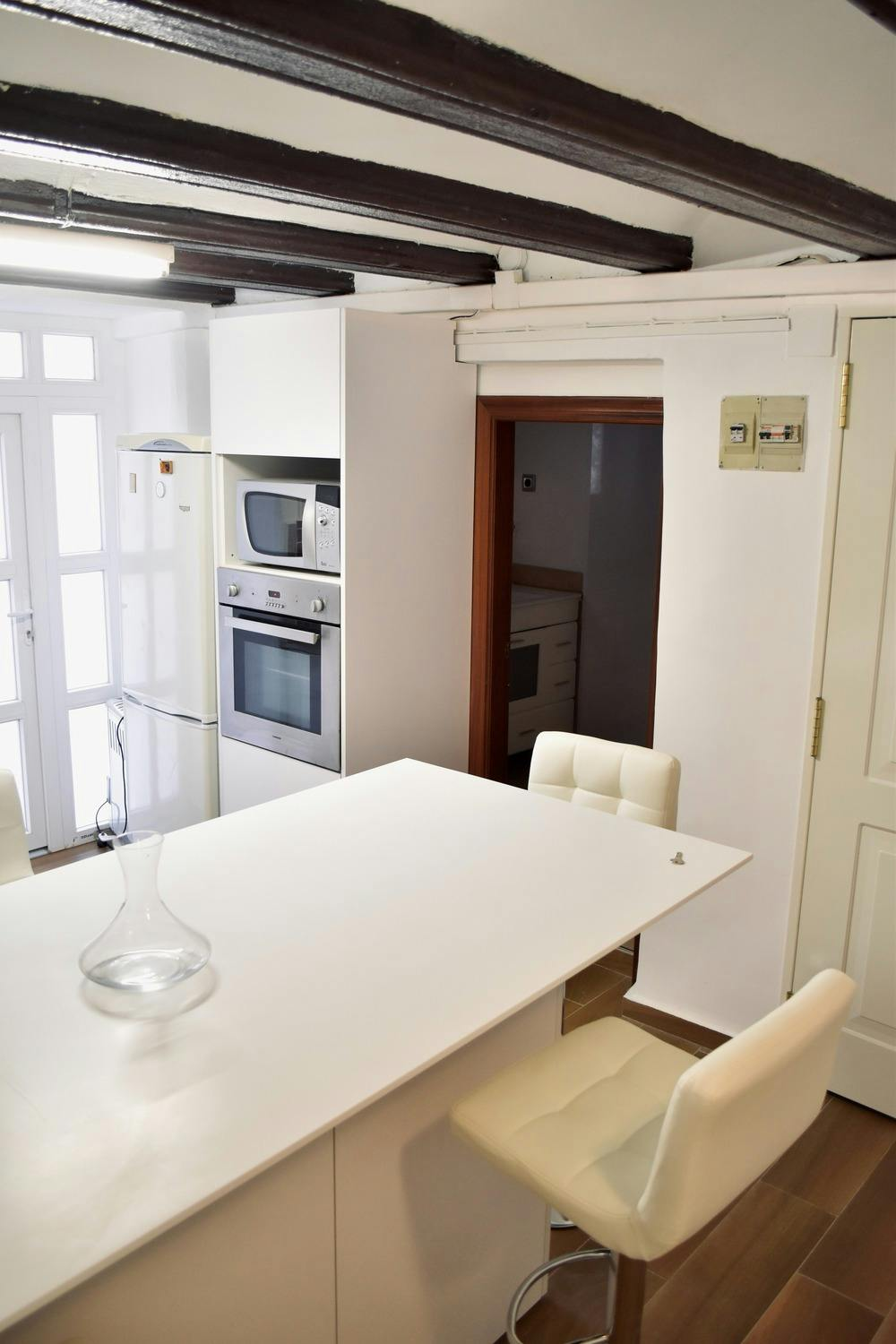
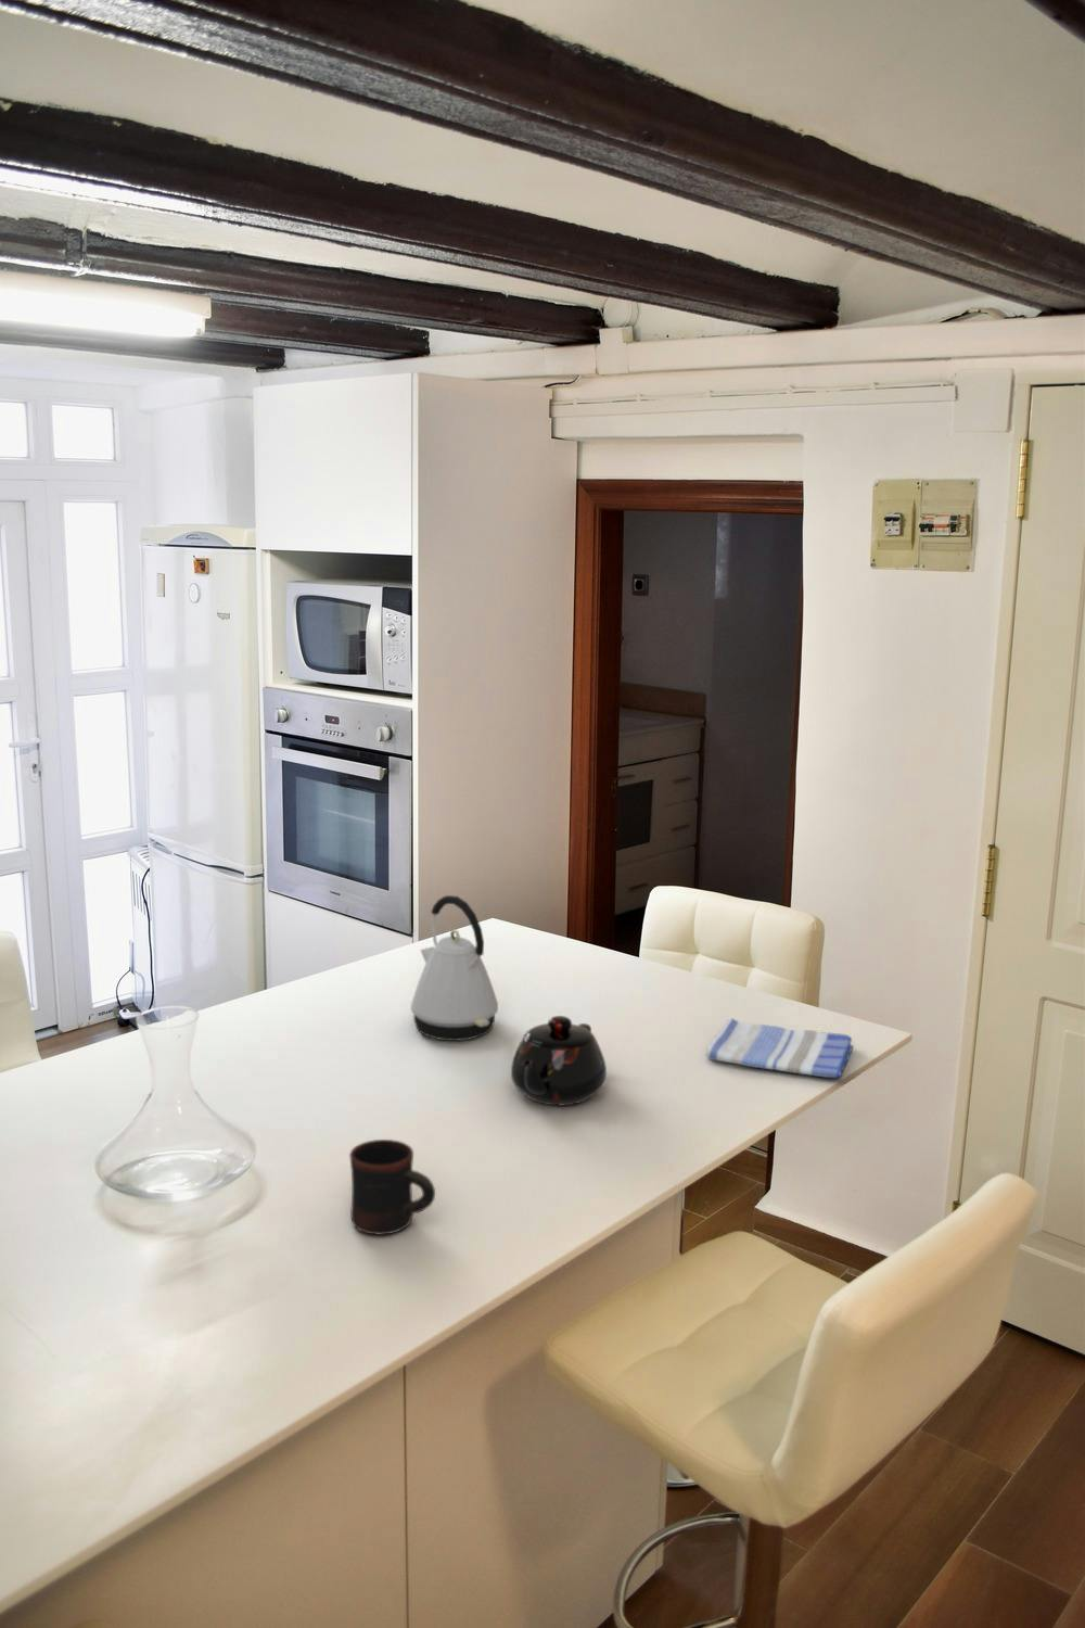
+ mug [349,1139,436,1237]
+ kettle [411,894,499,1042]
+ teapot [510,1015,608,1107]
+ dish towel [705,1017,855,1079]
